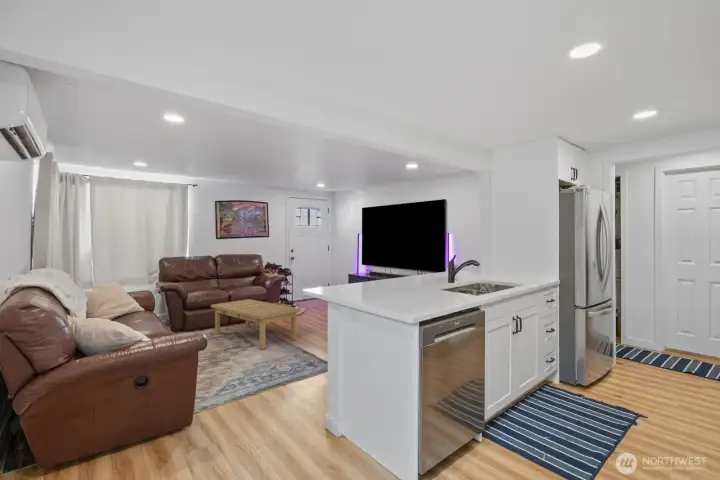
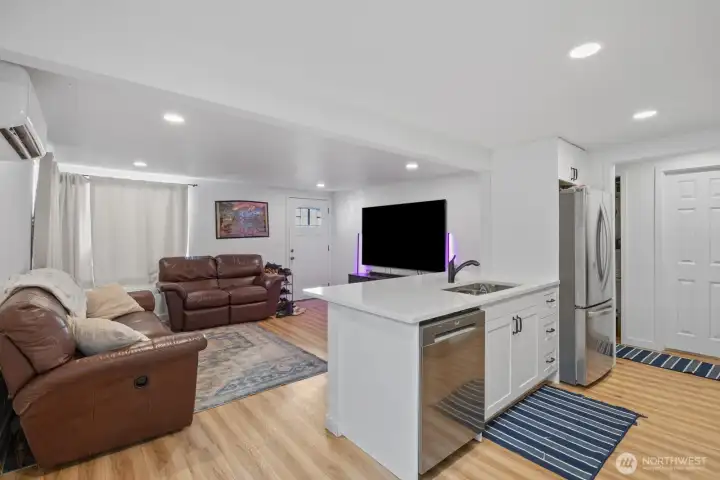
- coffee table [210,298,302,350]
